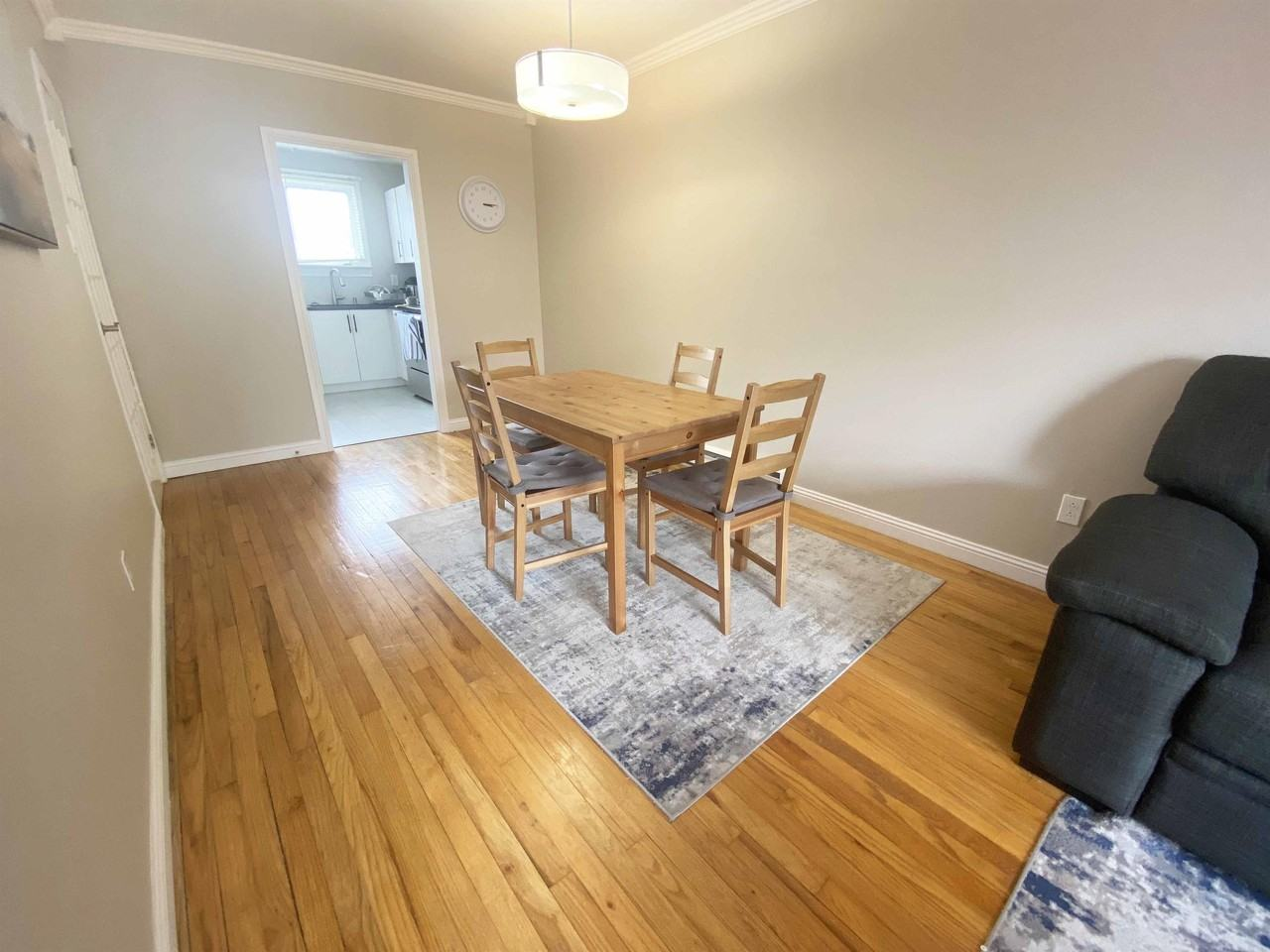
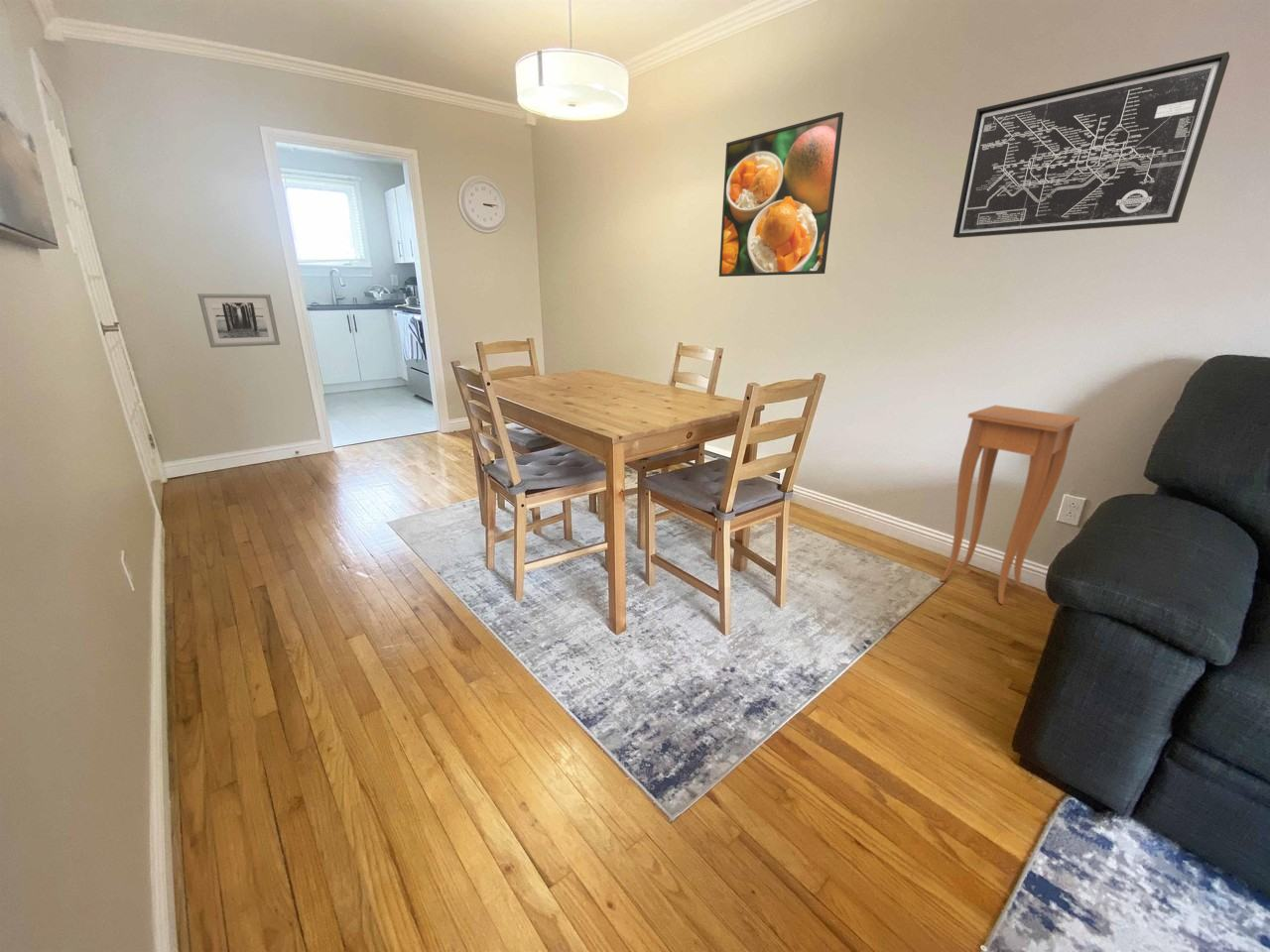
+ side table [939,405,1081,605]
+ wall art [953,51,1231,239]
+ wall art [197,293,281,348]
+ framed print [718,111,844,278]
